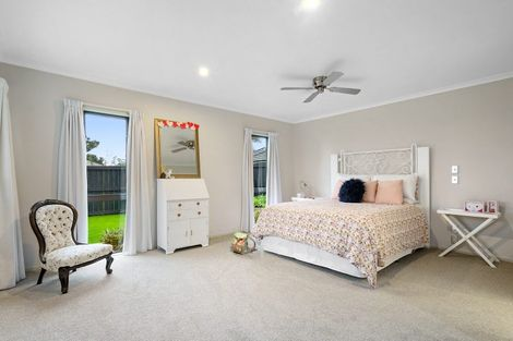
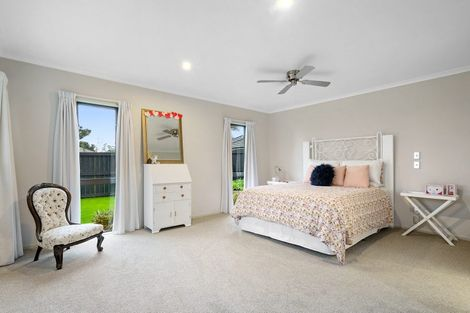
- backpack [230,231,256,255]
